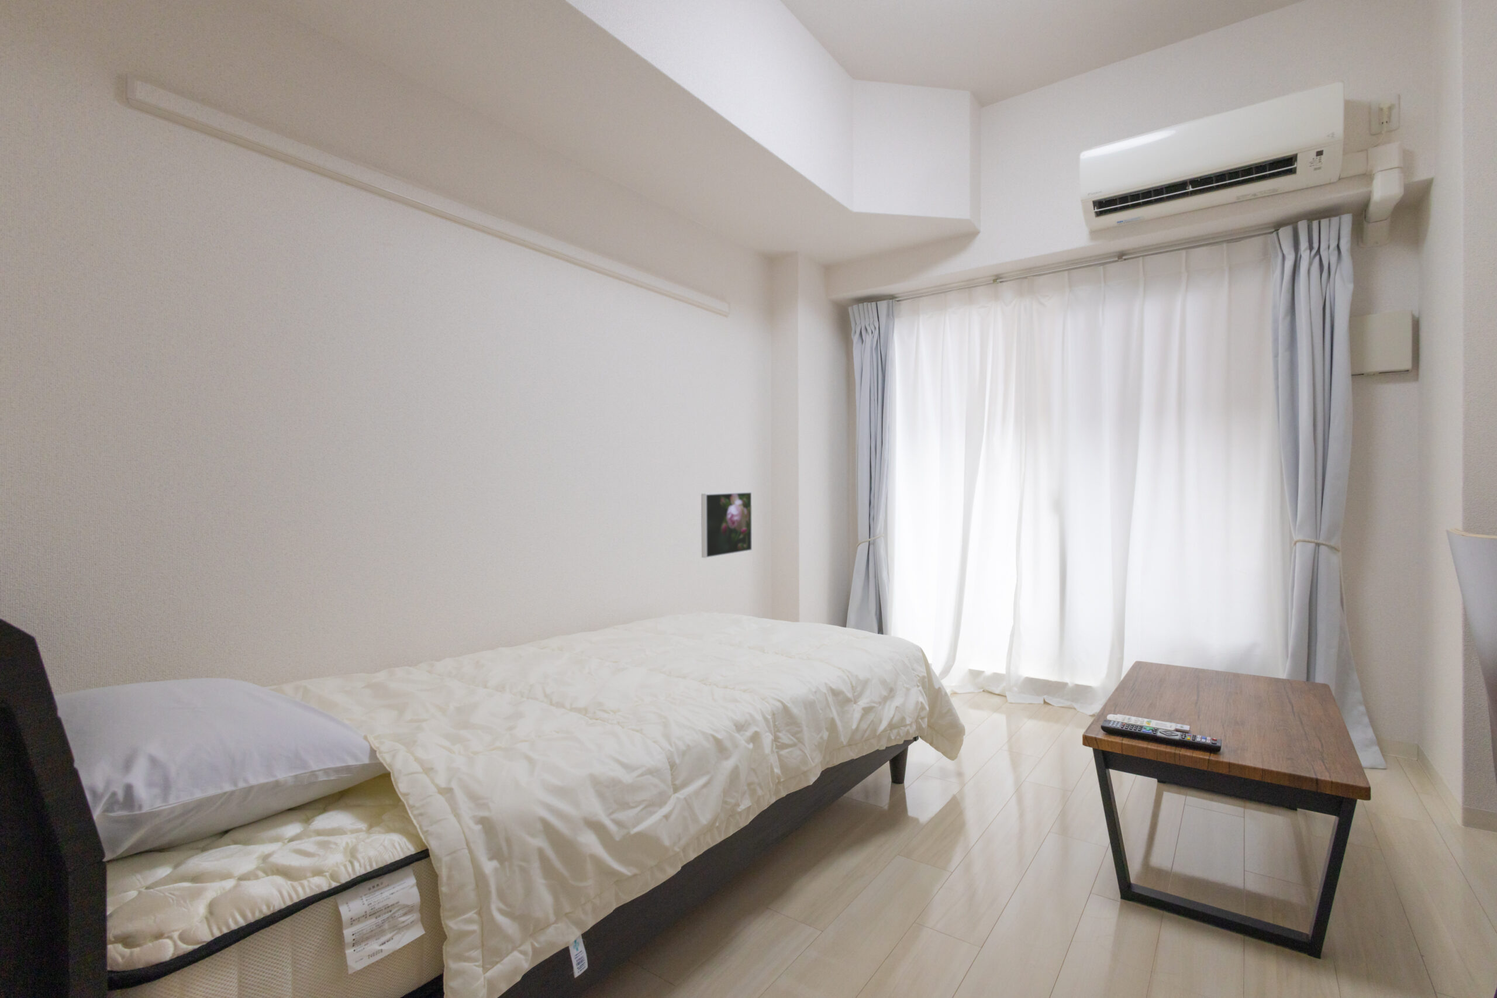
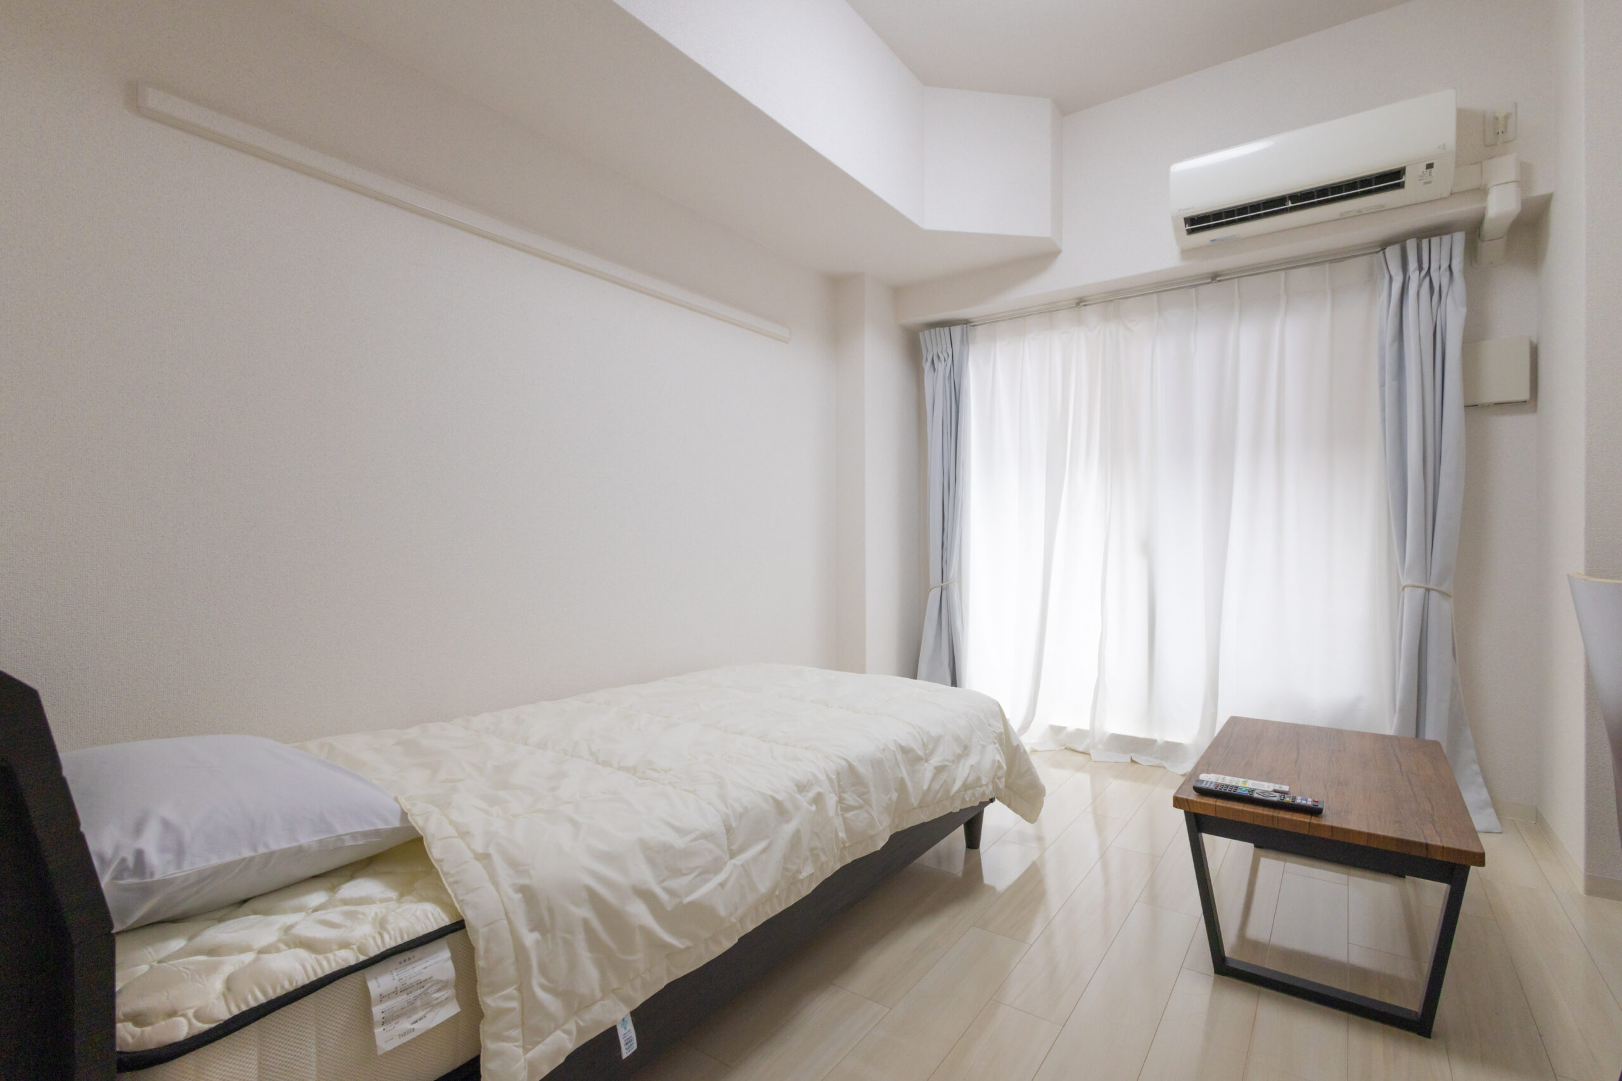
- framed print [701,491,753,558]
